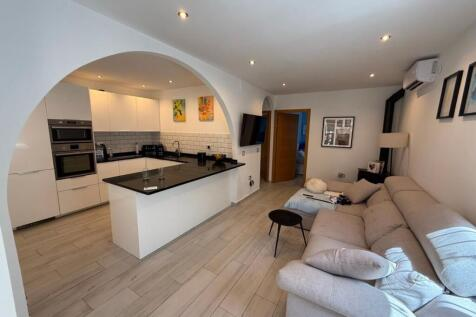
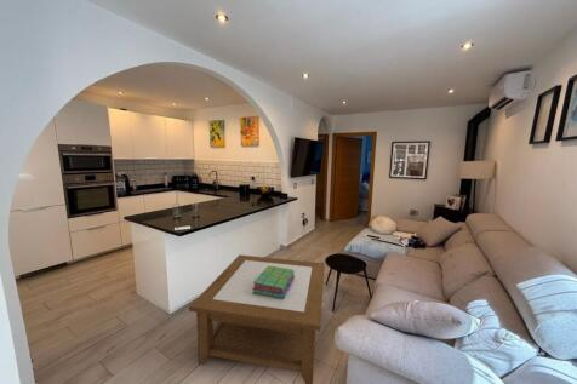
+ stack of books [252,265,295,299]
+ coffee table [188,254,326,384]
